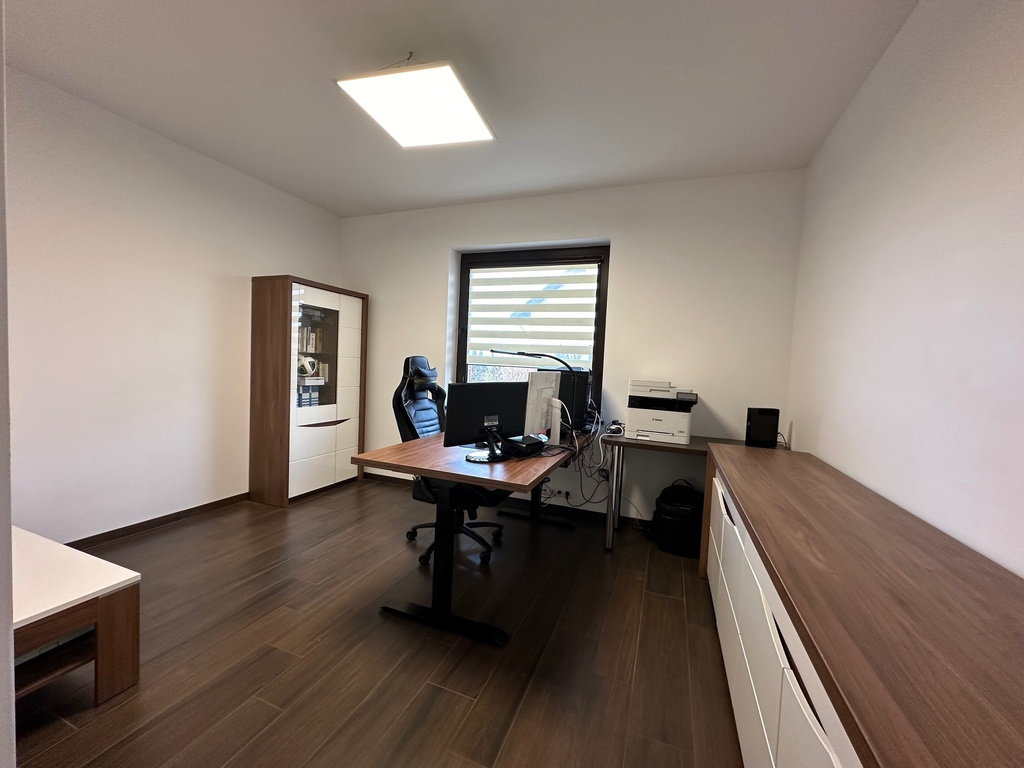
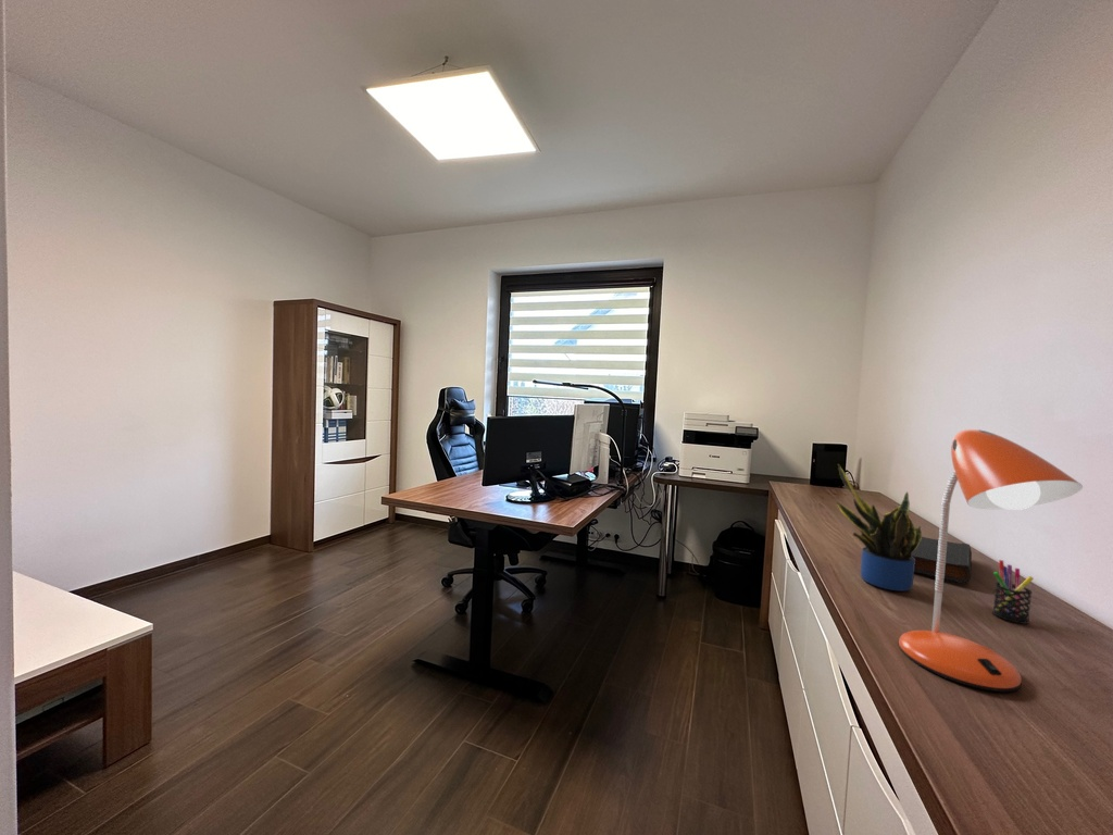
+ desk lamp [898,428,1084,693]
+ pen holder [991,559,1035,625]
+ potted plant [835,463,923,593]
+ book [912,536,973,585]
